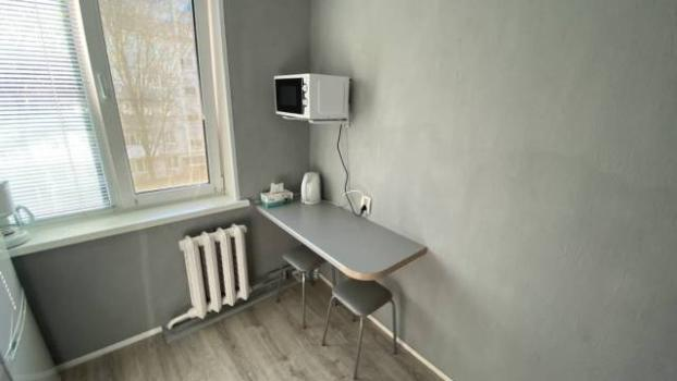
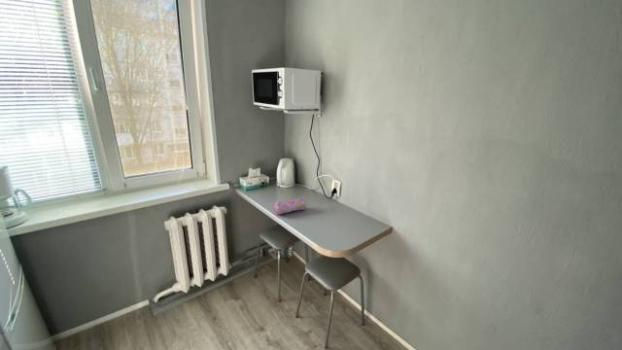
+ pencil case [273,196,307,216]
